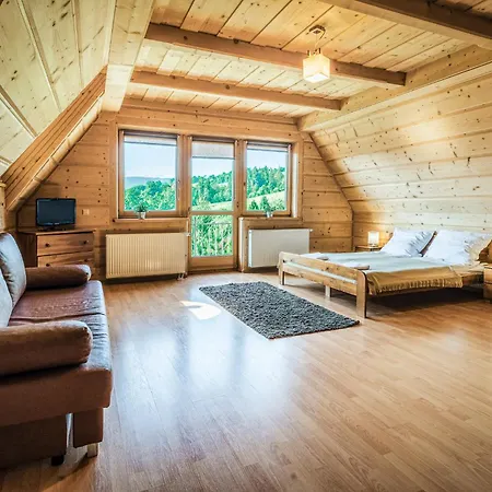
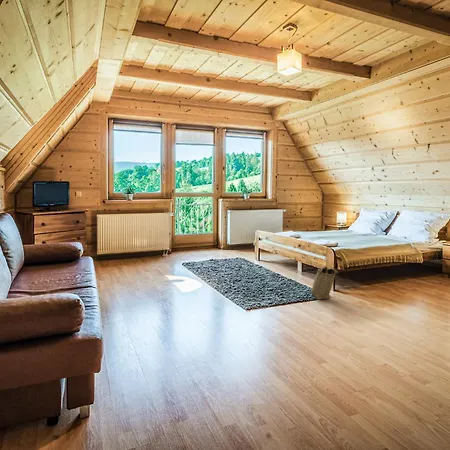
+ basket [310,265,339,301]
